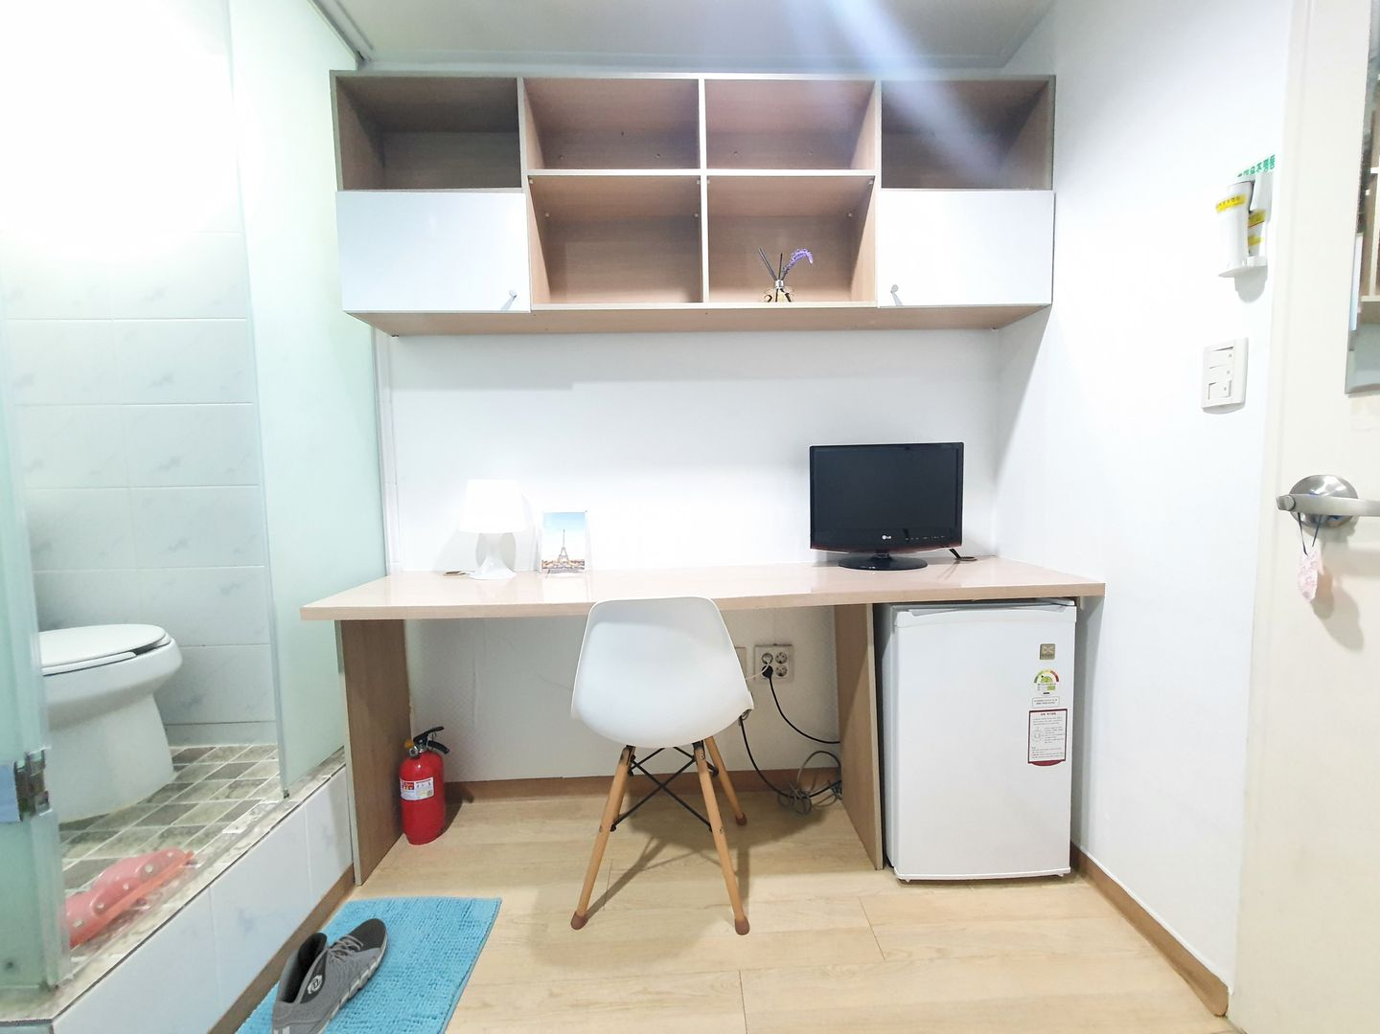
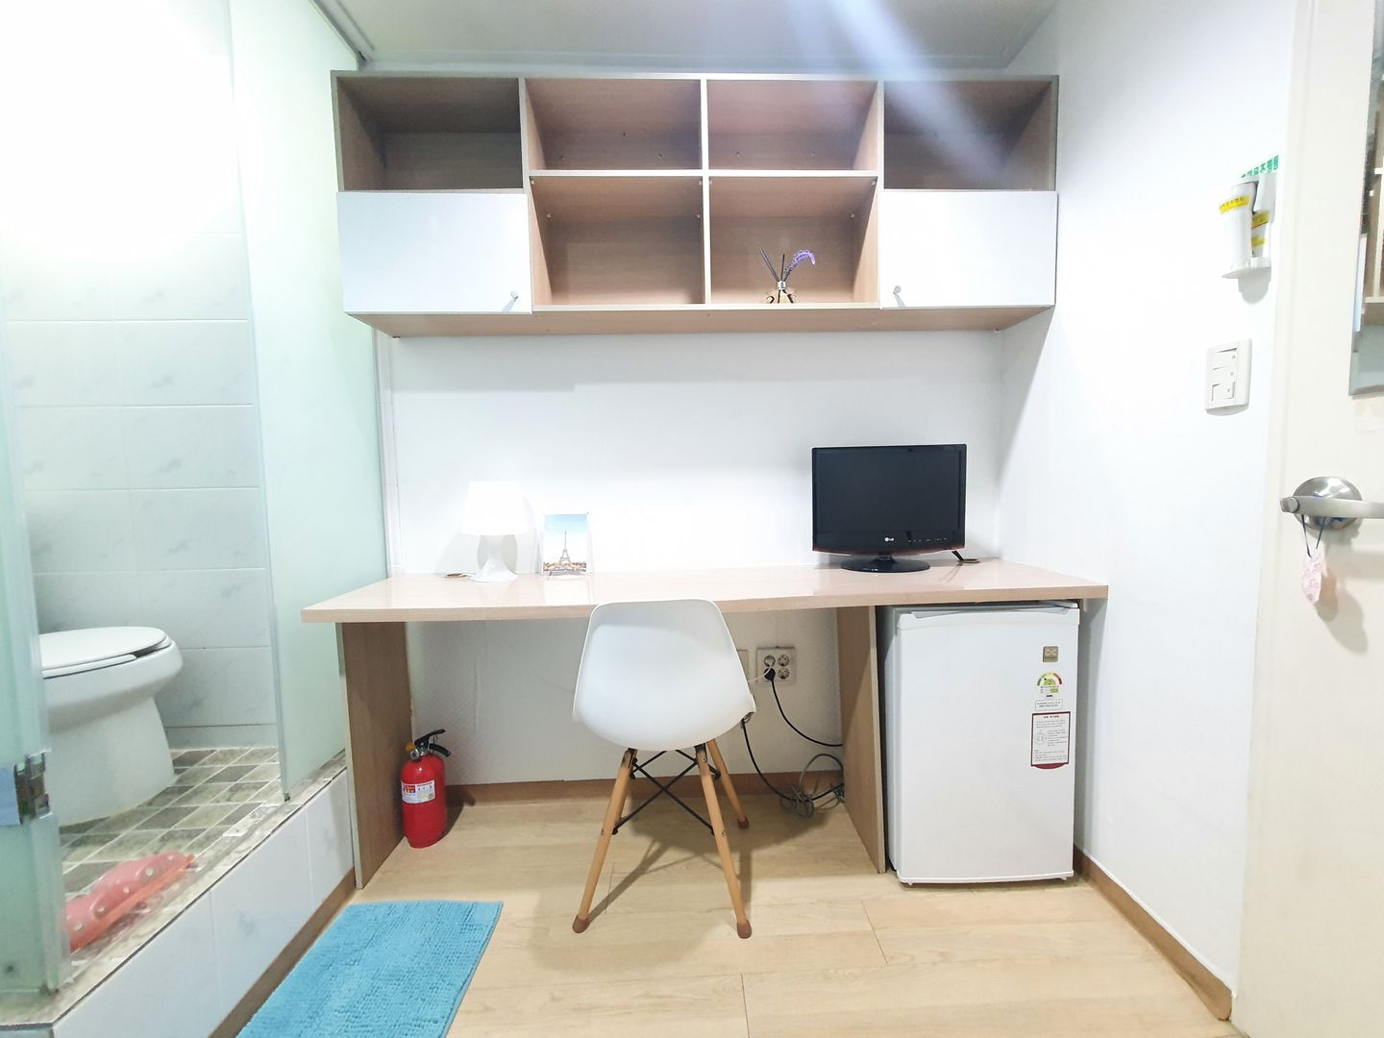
- sneaker [271,917,388,1034]
